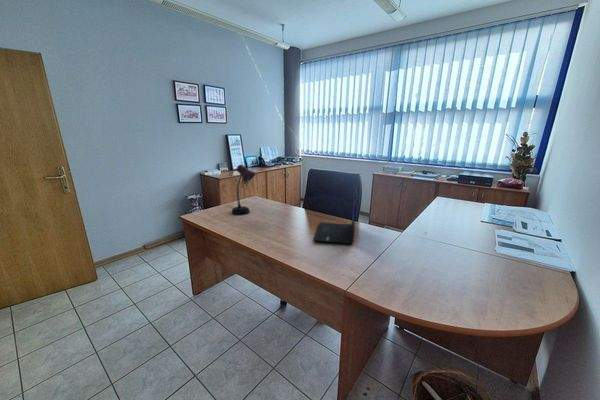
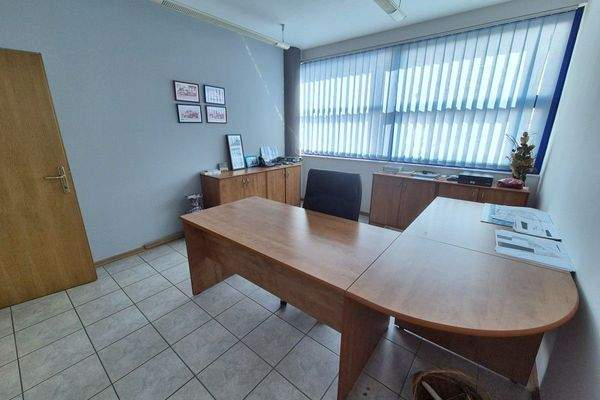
- desk lamp [231,164,256,215]
- laptop [312,193,356,245]
